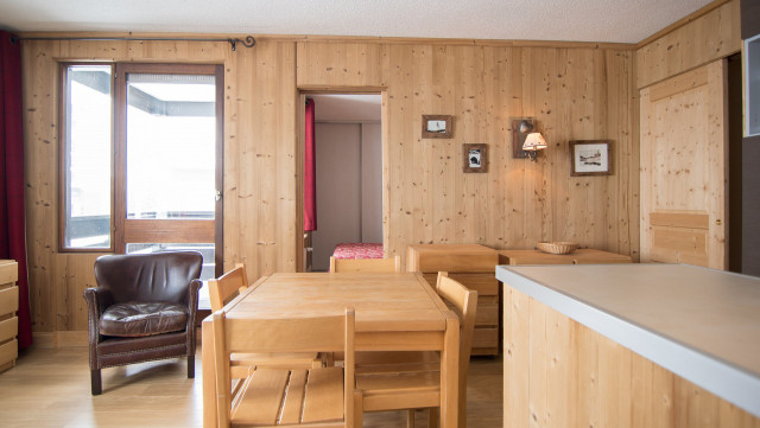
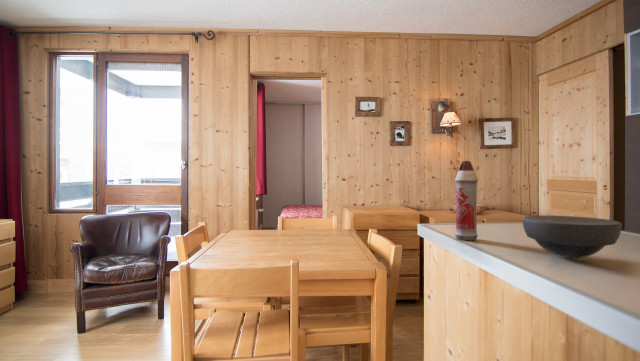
+ bowl [521,215,623,259]
+ spray bottle [454,160,479,241]
